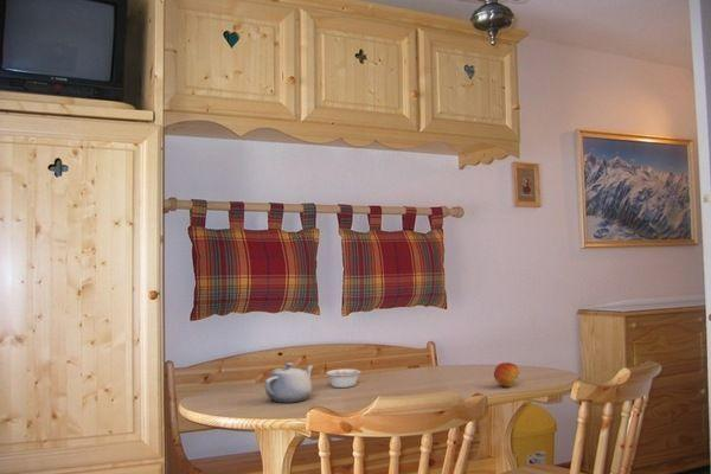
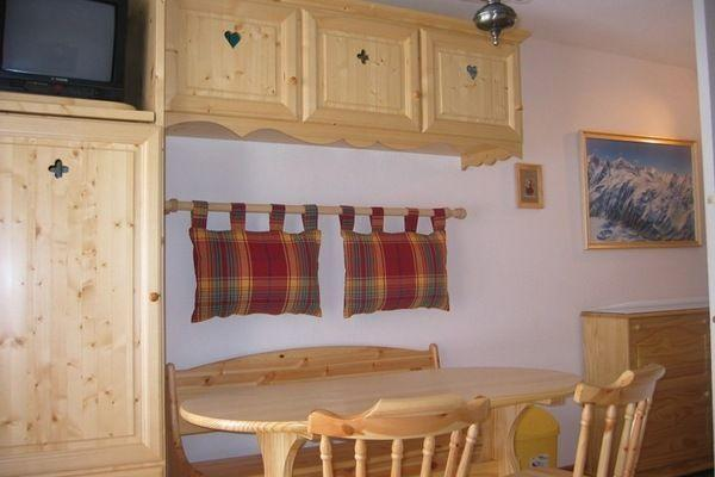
- teapot [263,361,315,404]
- legume [325,365,366,389]
- fruit [493,361,520,387]
